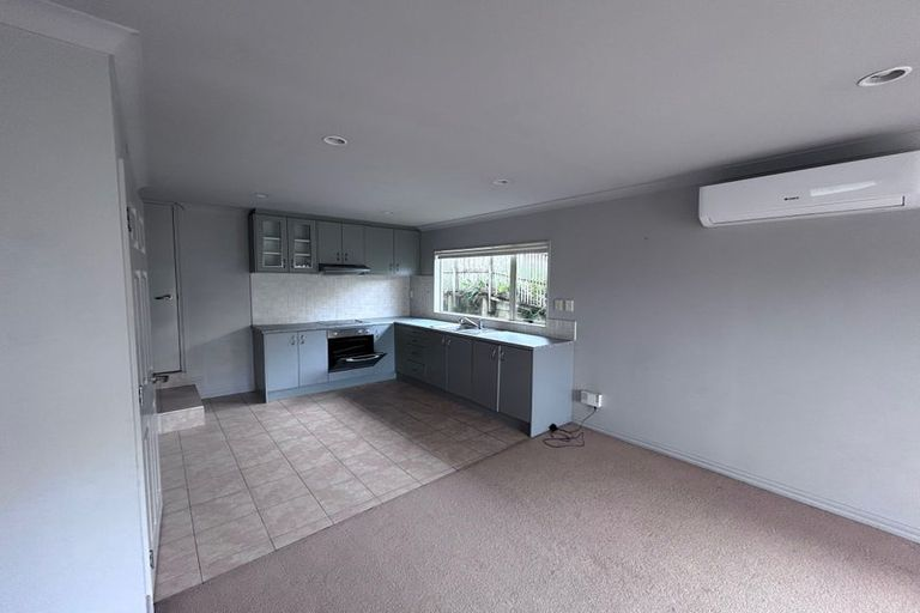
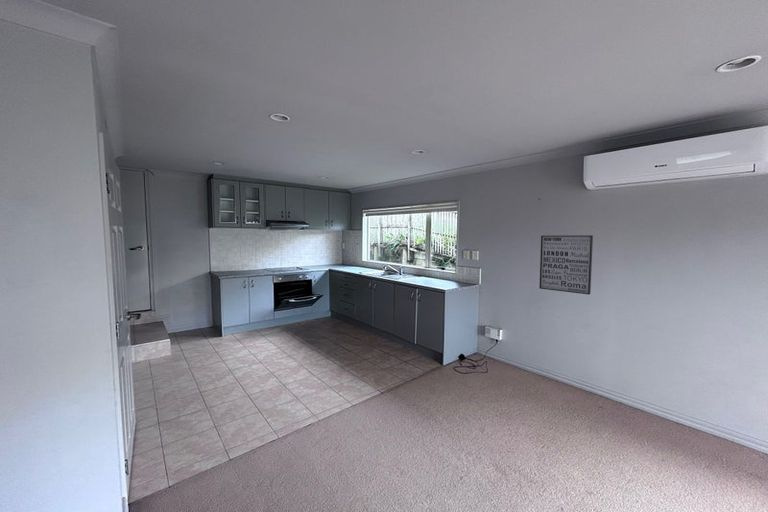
+ wall art [538,234,594,296]
